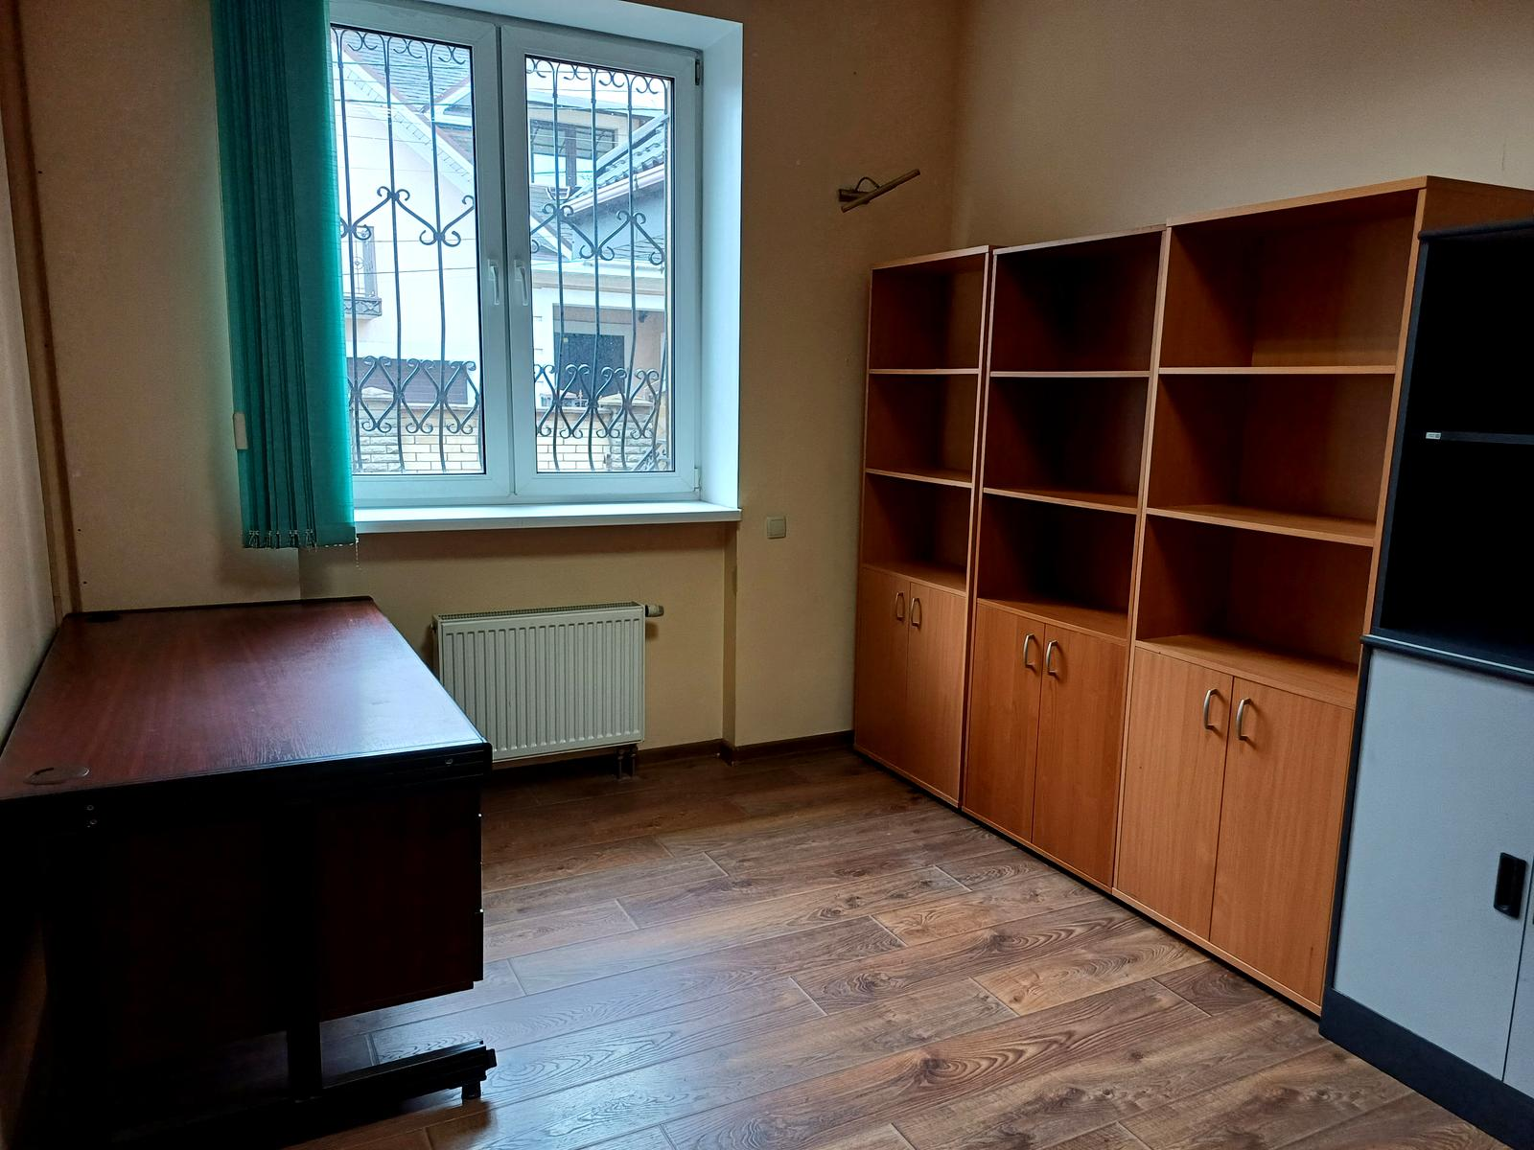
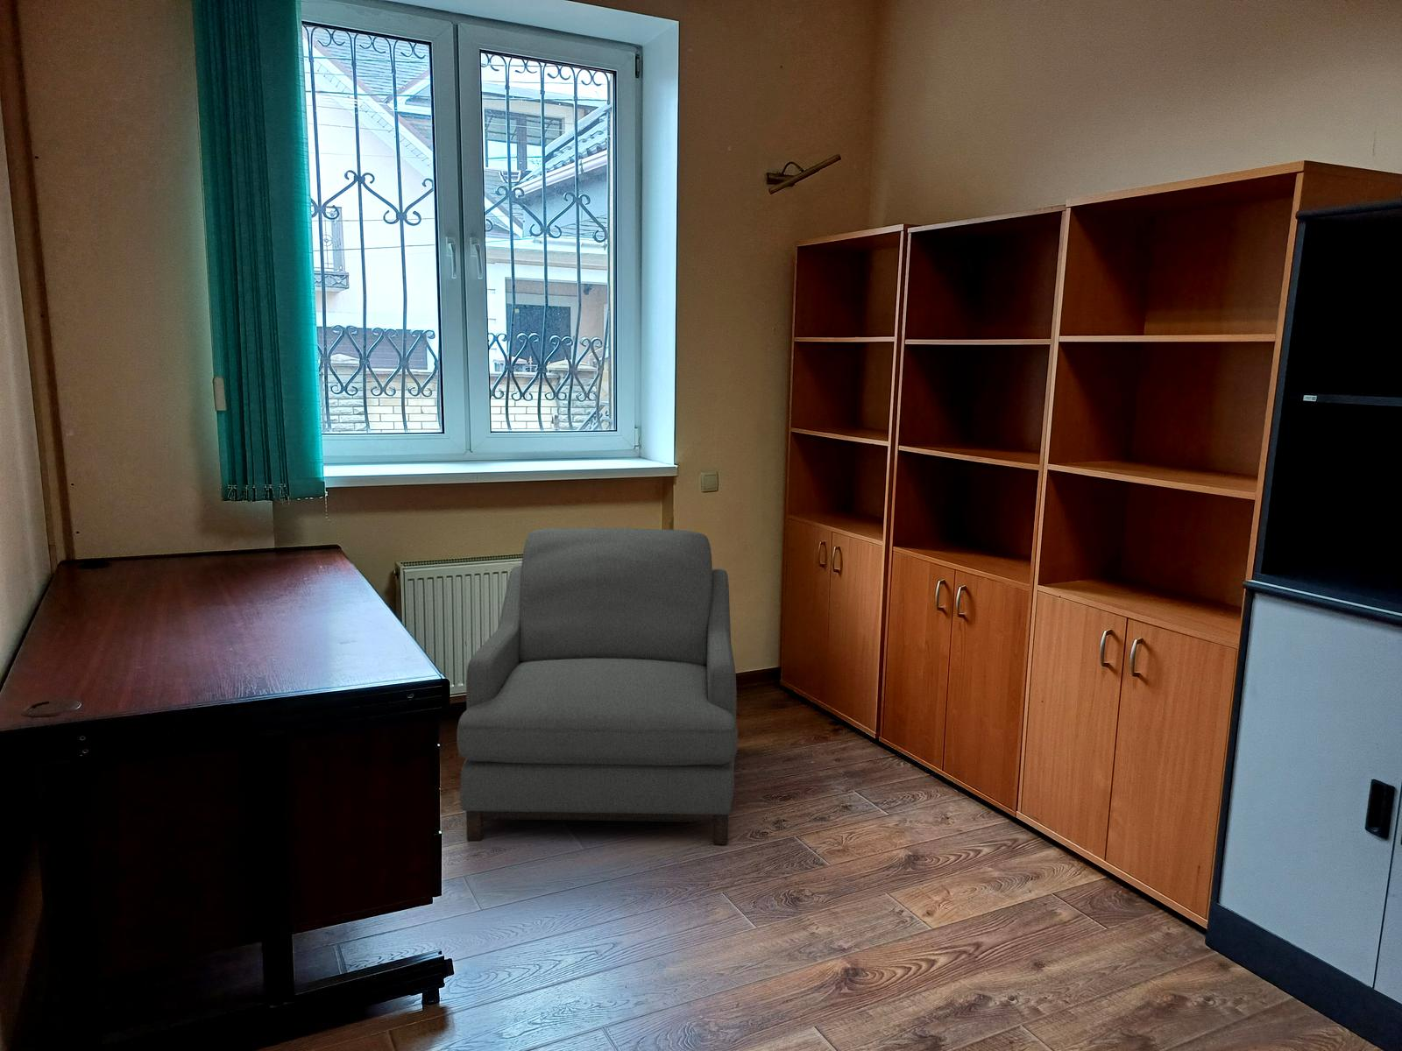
+ chair [456,528,739,846]
